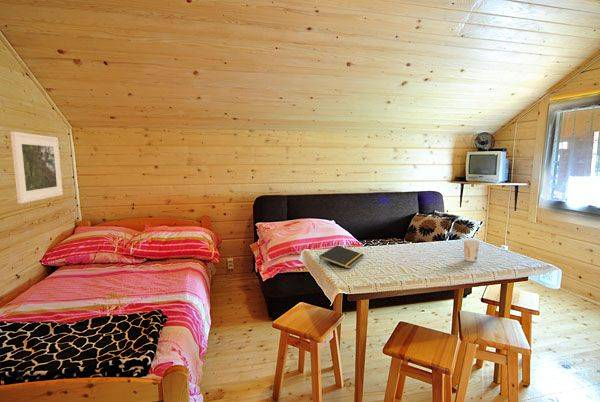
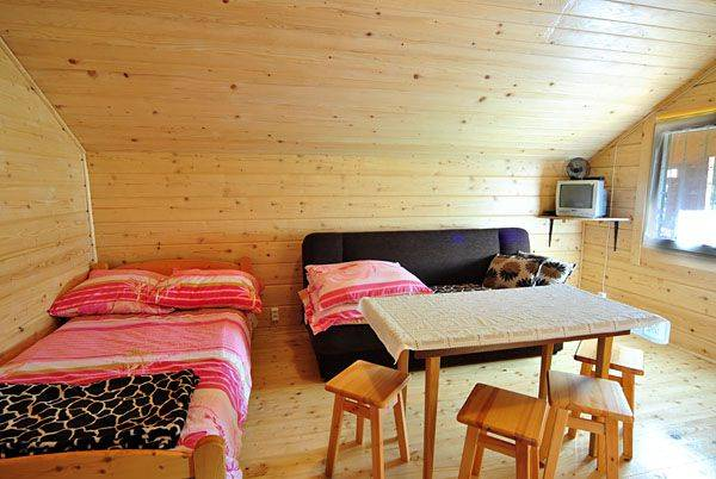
- cup [463,239,481,263]
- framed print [9,131,64,204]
- notepad [318,244,365,270]
